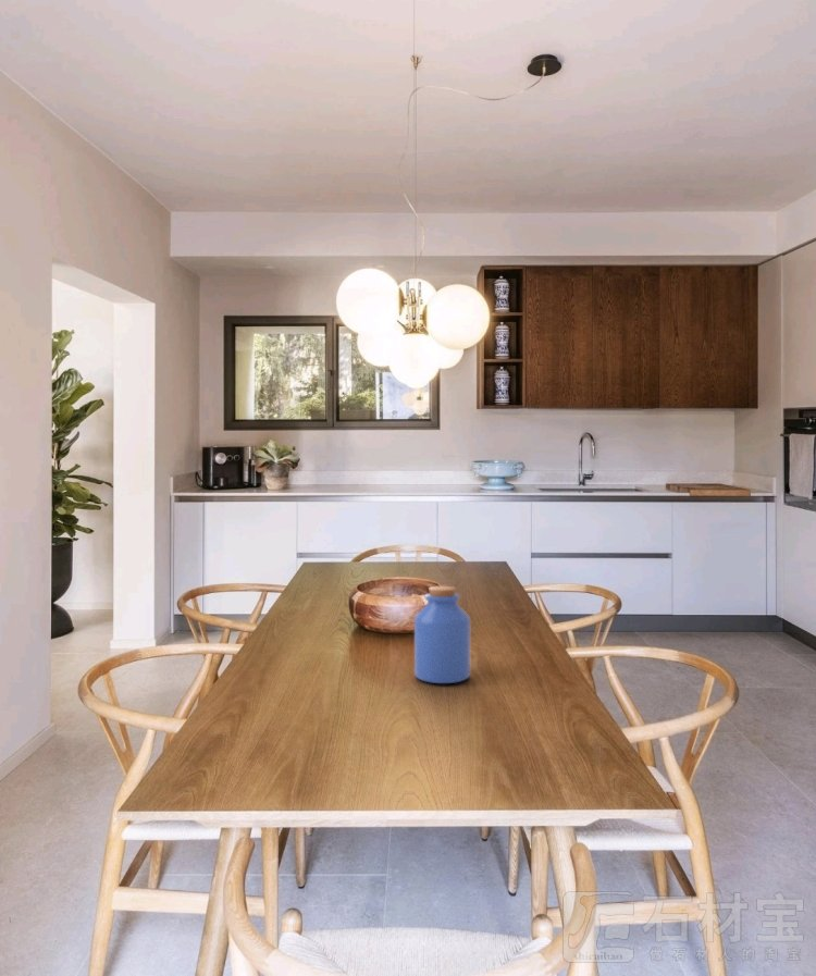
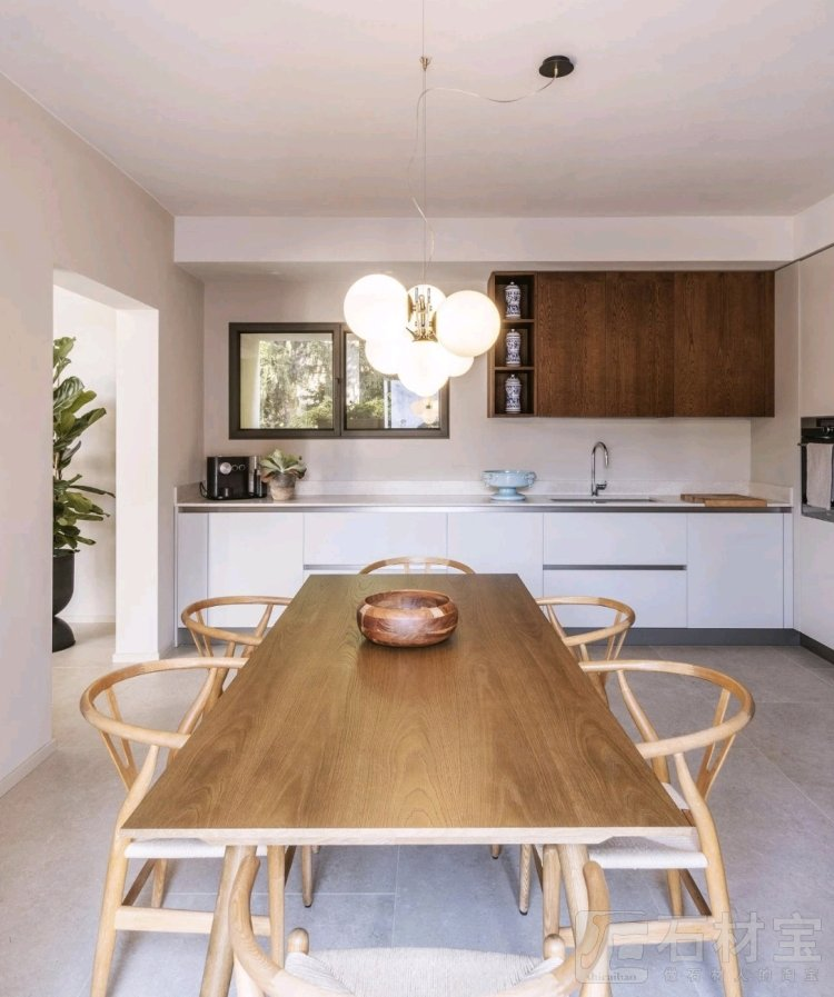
- jar [413,585,471,684]
